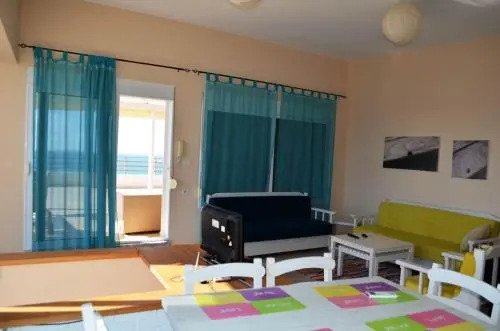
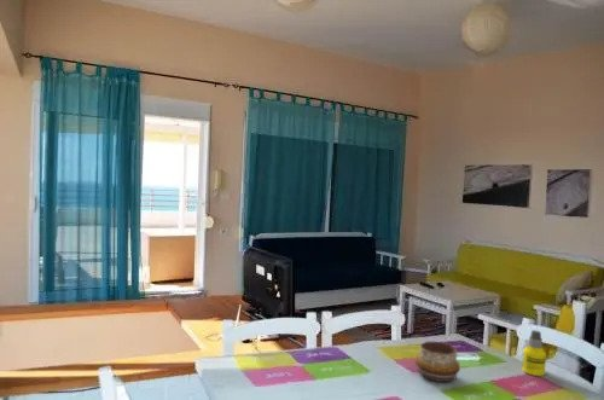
+ bottle [521,329,547,377]
+ decorative bowl [414,341,461,383]
